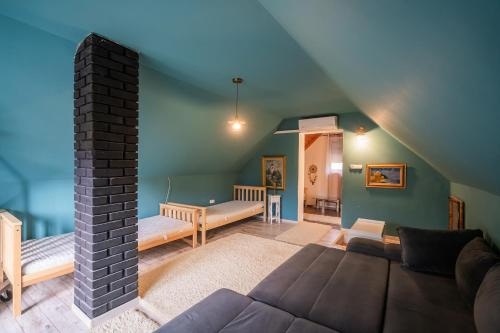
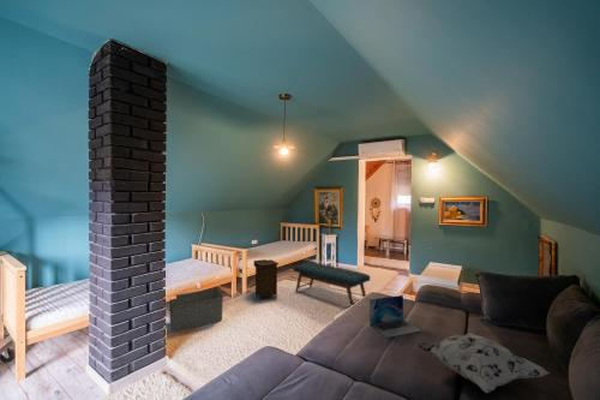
+ laptop [368,294,424,339]
+ storage bin [168,287,224,333]
+ nightstand [253,258,280,302]
+ bench [292,261,371,308]
+ decorative pillow [416,332,551,394]
